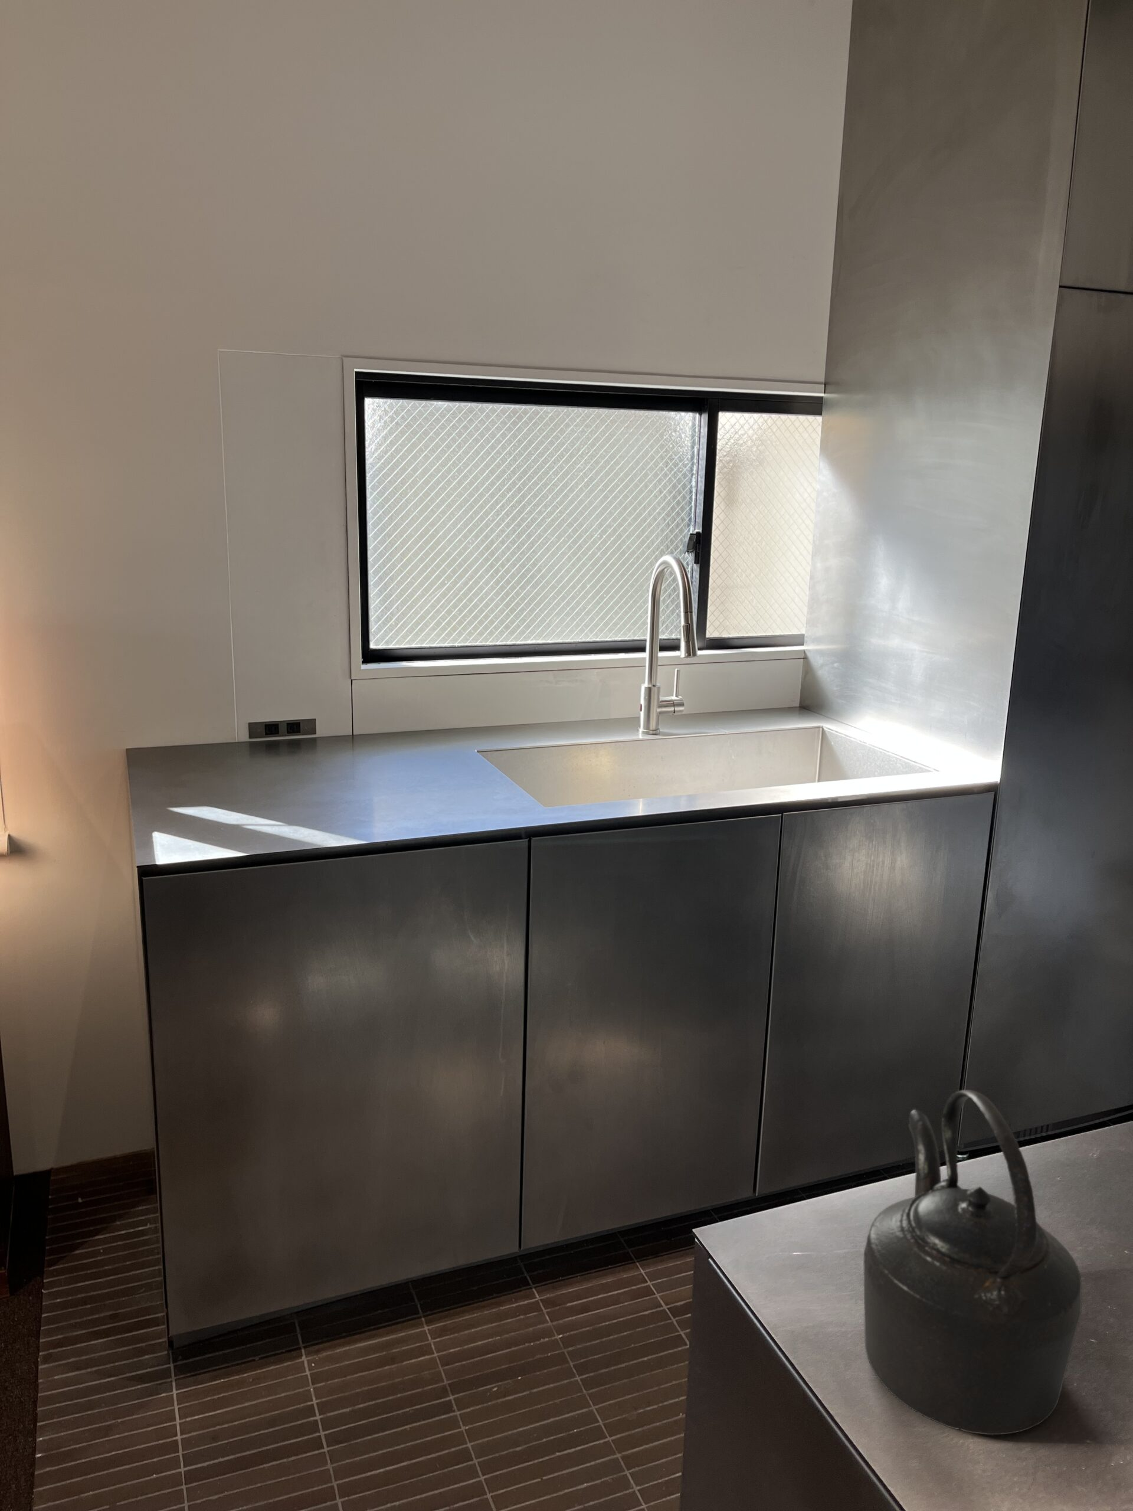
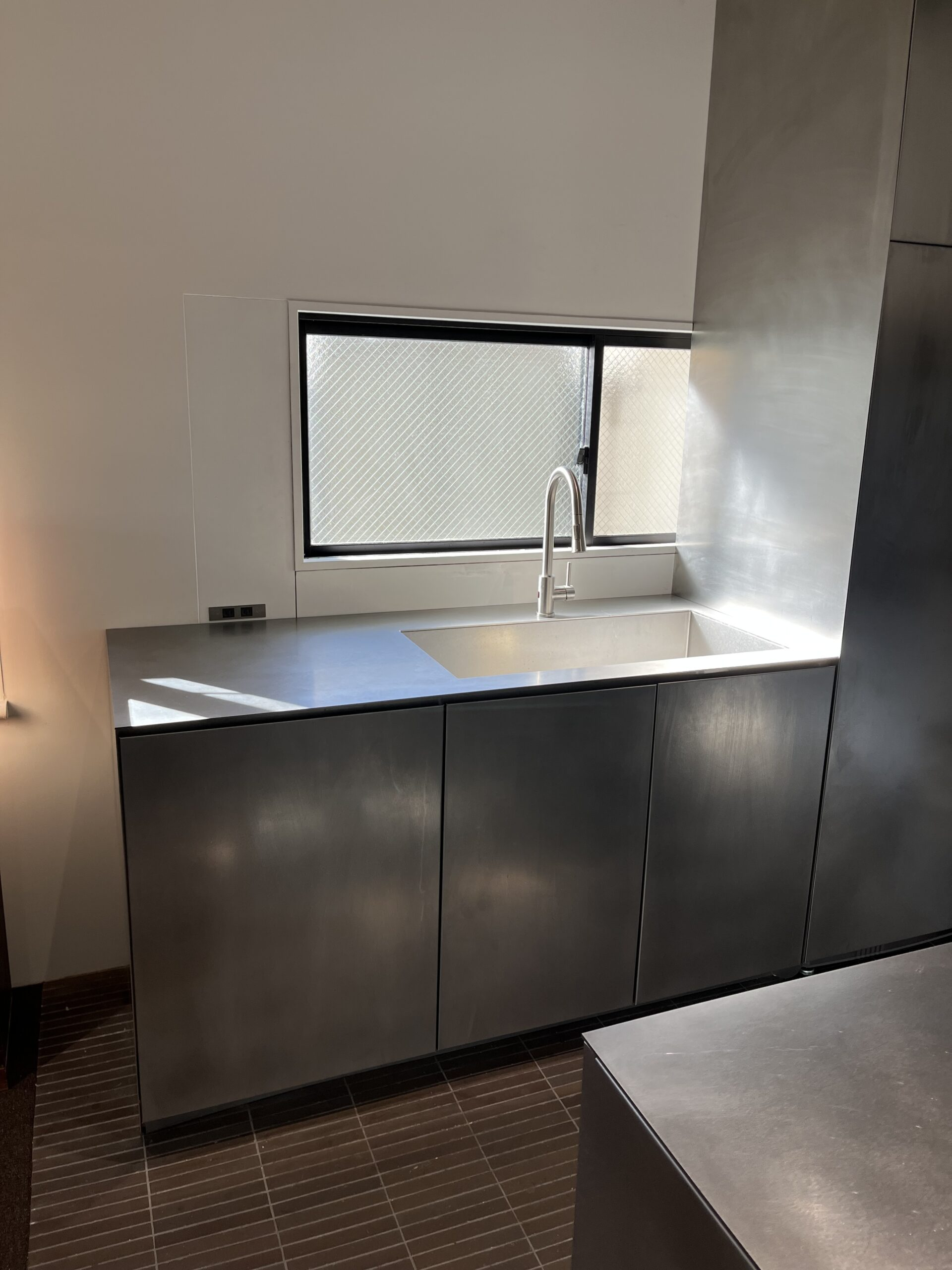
- kettle [863,1090,1083,1436]
